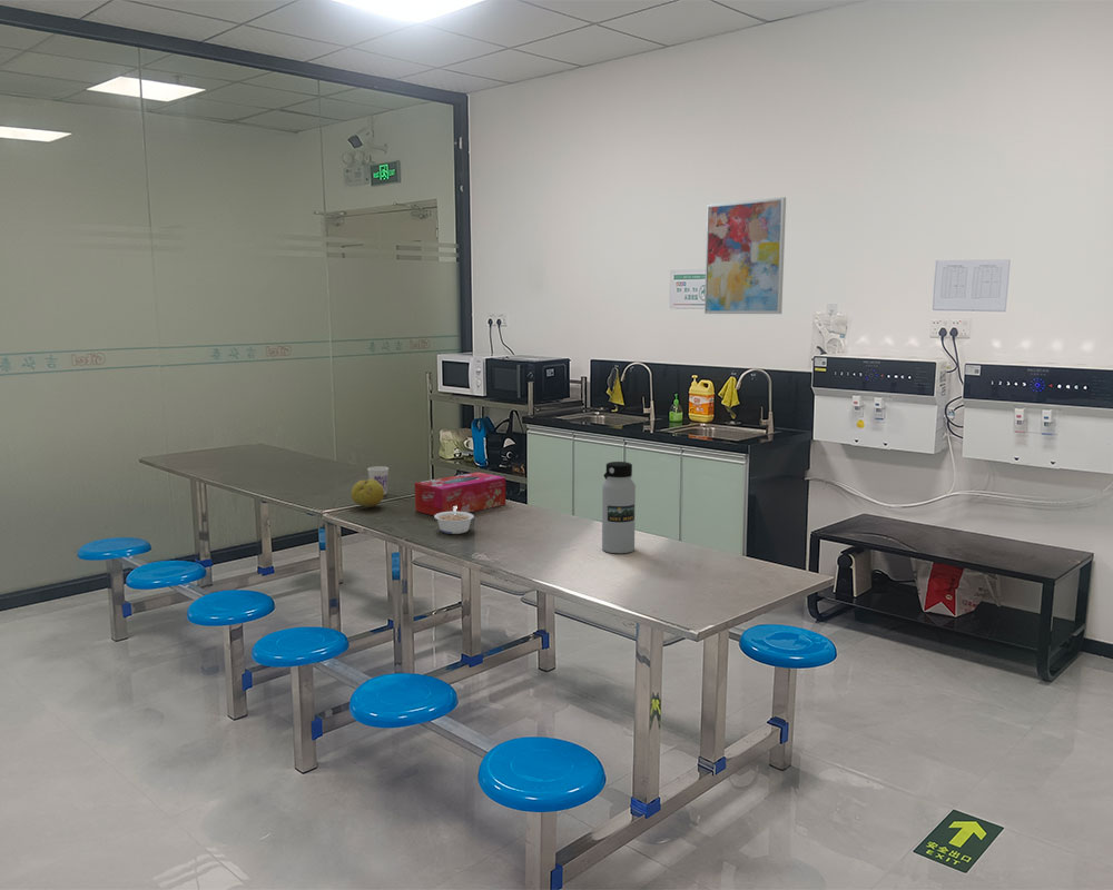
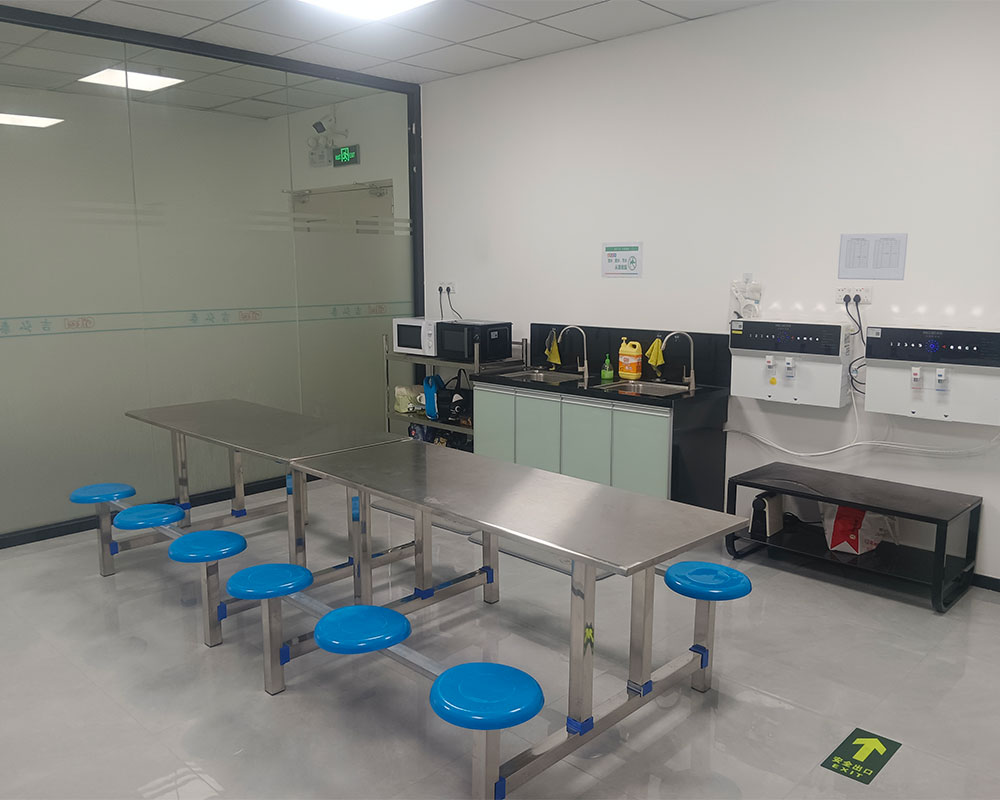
- cup [366,465,390,496]
- tissue box [414,471,506,516]
- fruit [349,478,385,508]
- legume [433,506,475,535]
- water bottle [601,461,637,554]
- wall art [703,196,787,315]
